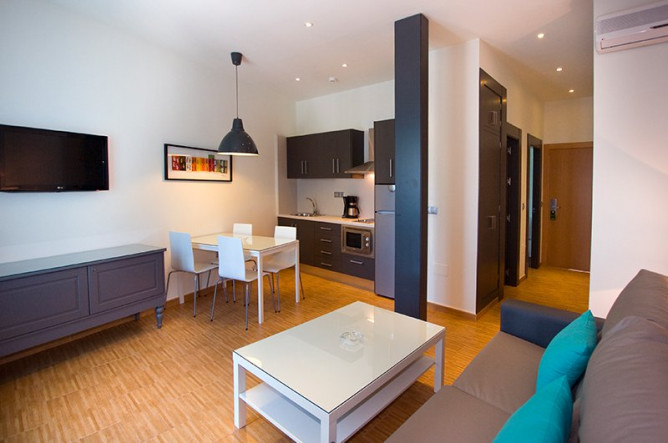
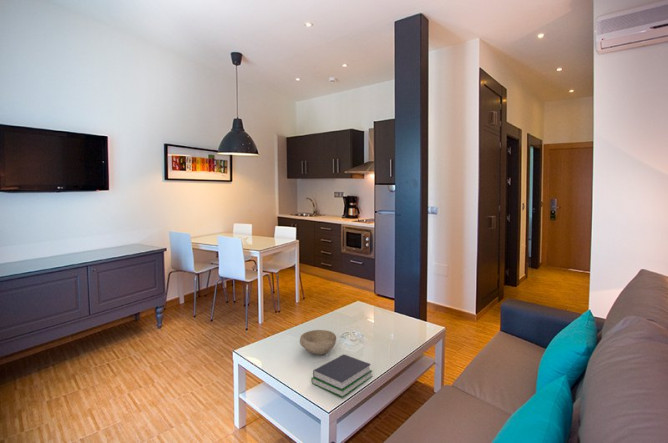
+ bowl [299,329,337,356]
+ book [310,353,373,398]
